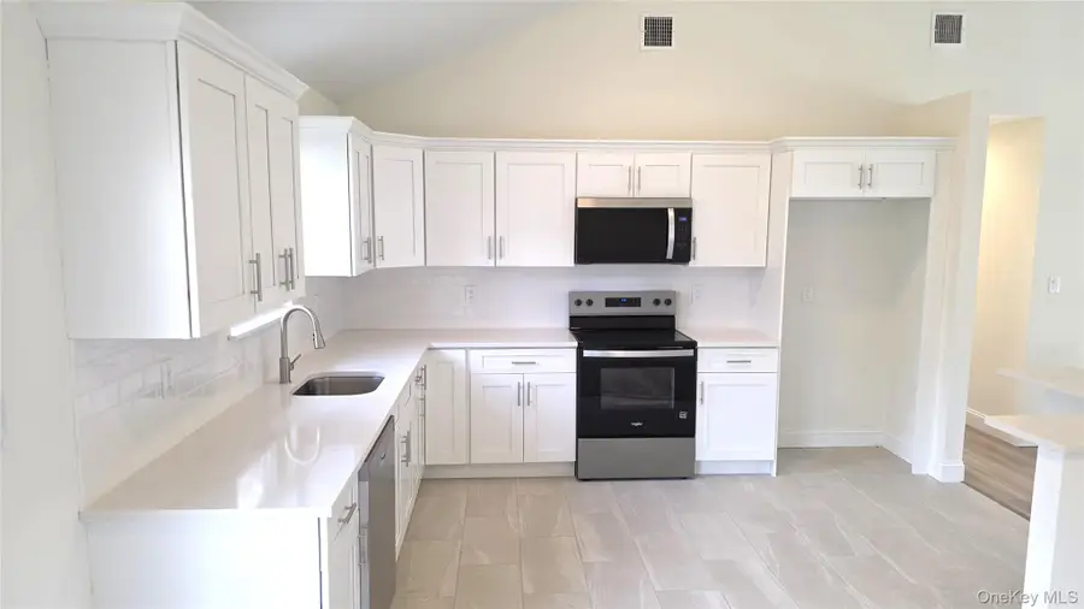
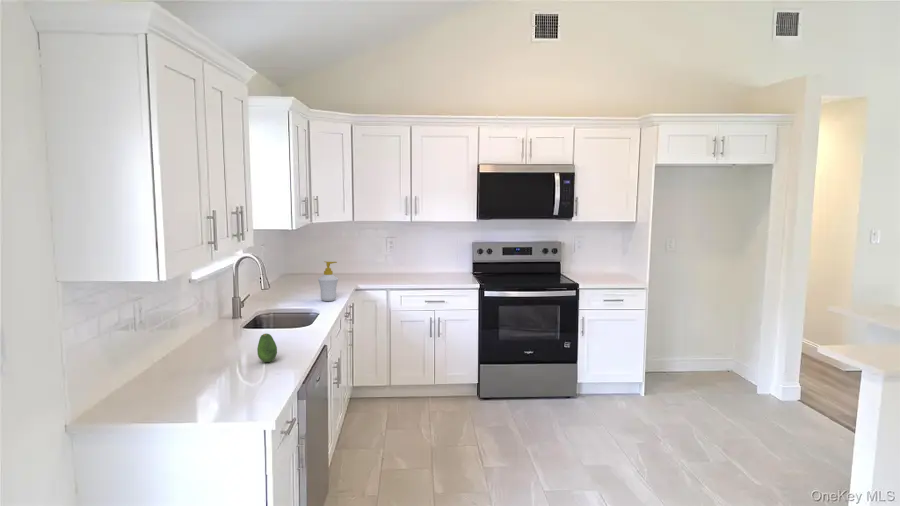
+ fruit [256,333,278,363]
+ soap bottle [317,260,339,302]
